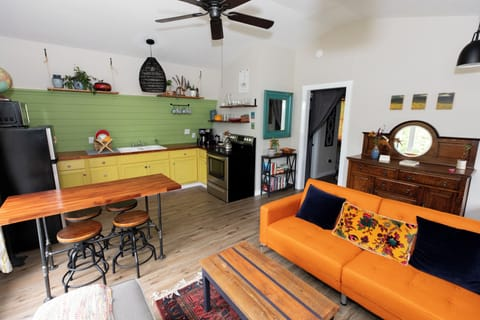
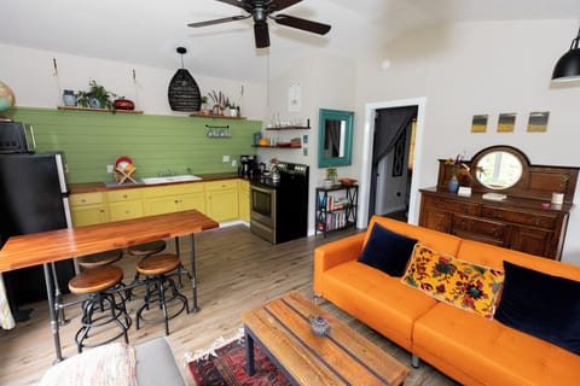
+ teapot [307,314,334,338]
